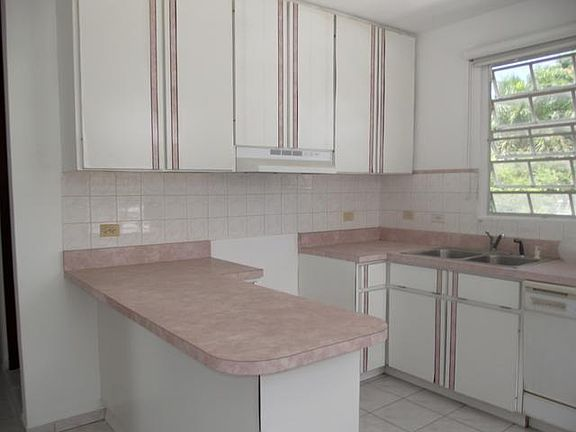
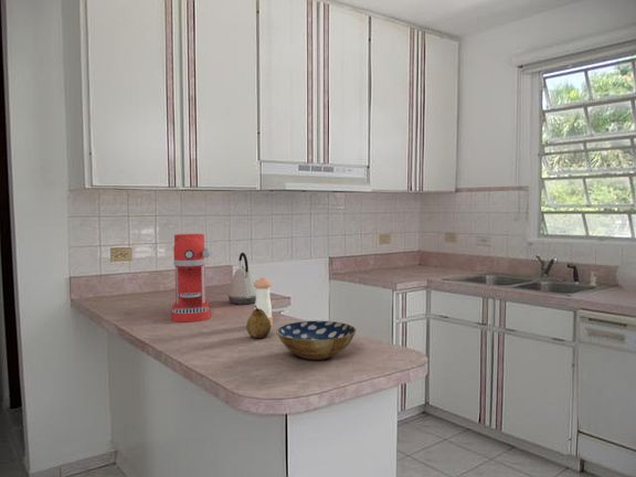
+ coffee maker [170,233,211,322]
+ bowl [275,319,357,361]
+ kettle [226,252,256,306]
+ pepper shaker [254,276,274,327]
+ fruit [245,305,272,339]
